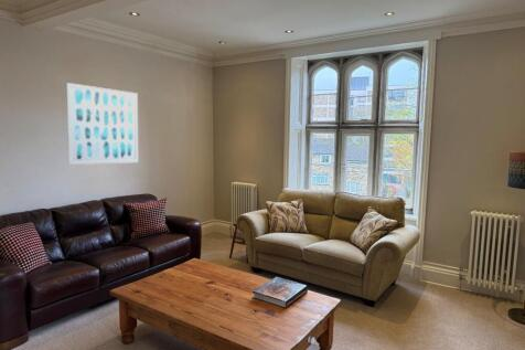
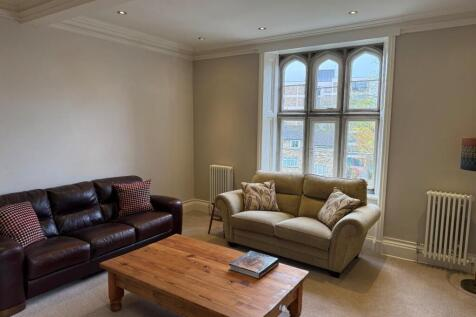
- wall art [65,82,139,166]
